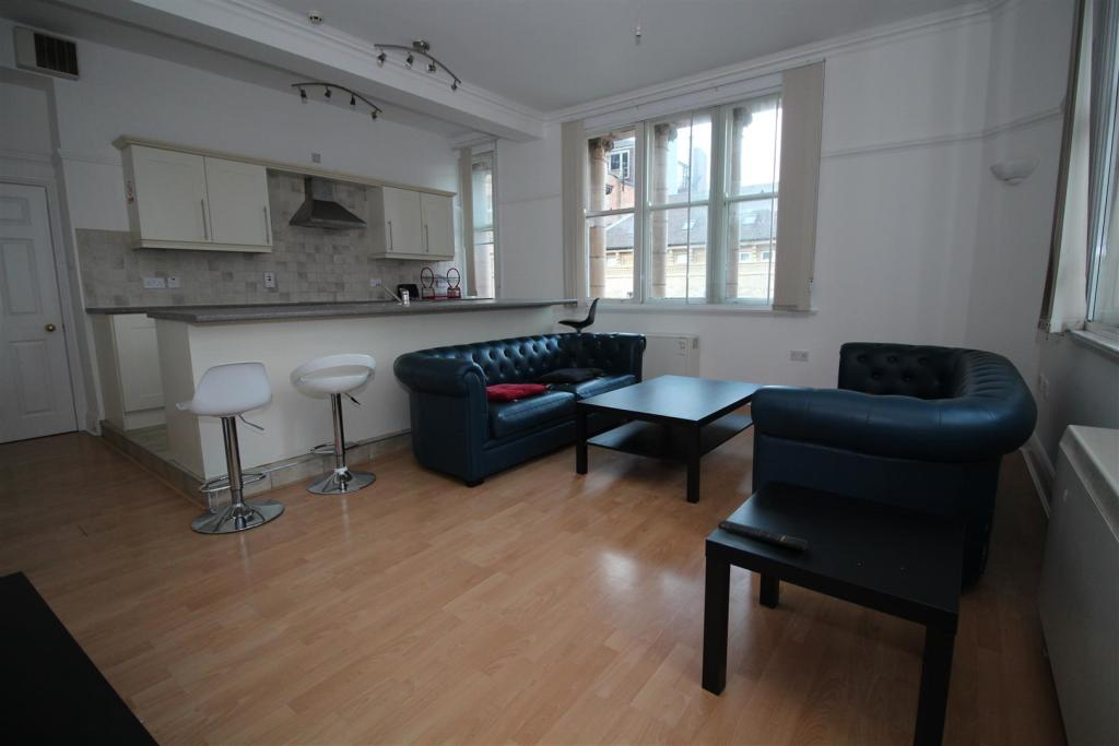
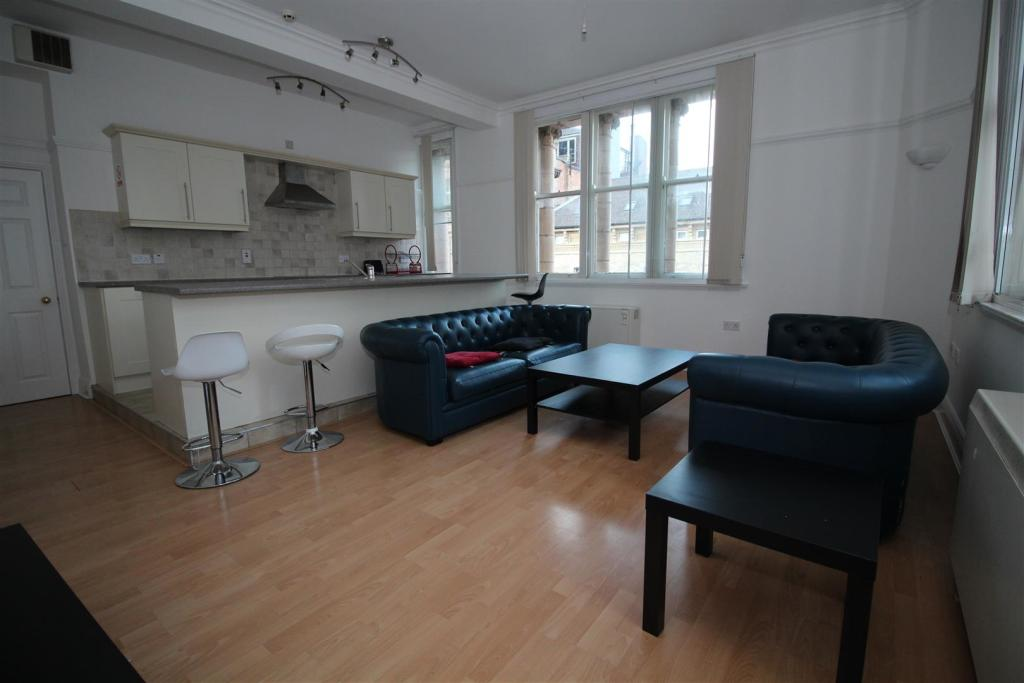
- remote control [717,519,809,552]
